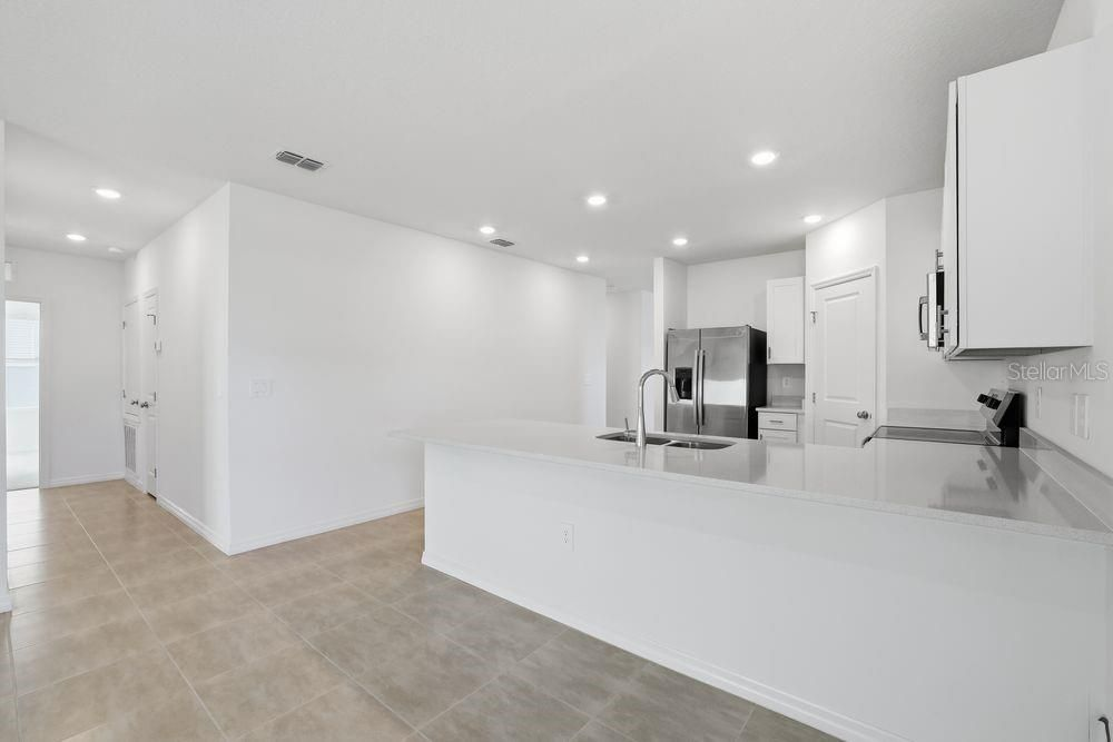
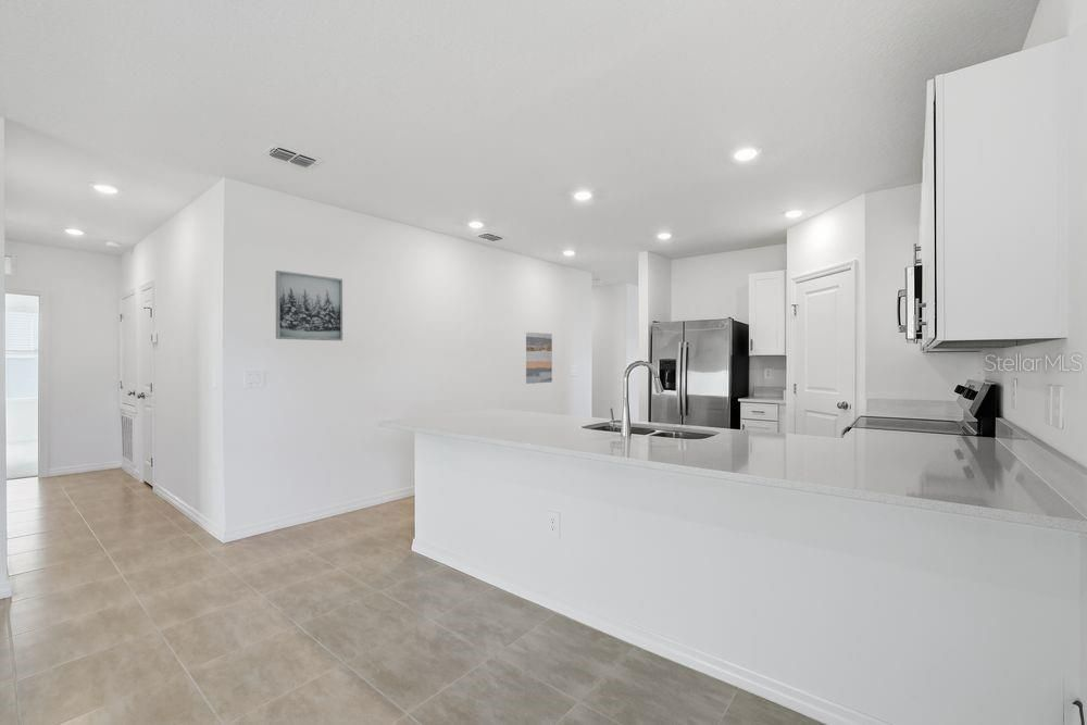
+ wall art [525,332,553,385]
+ wall art [274,270,343,341]
